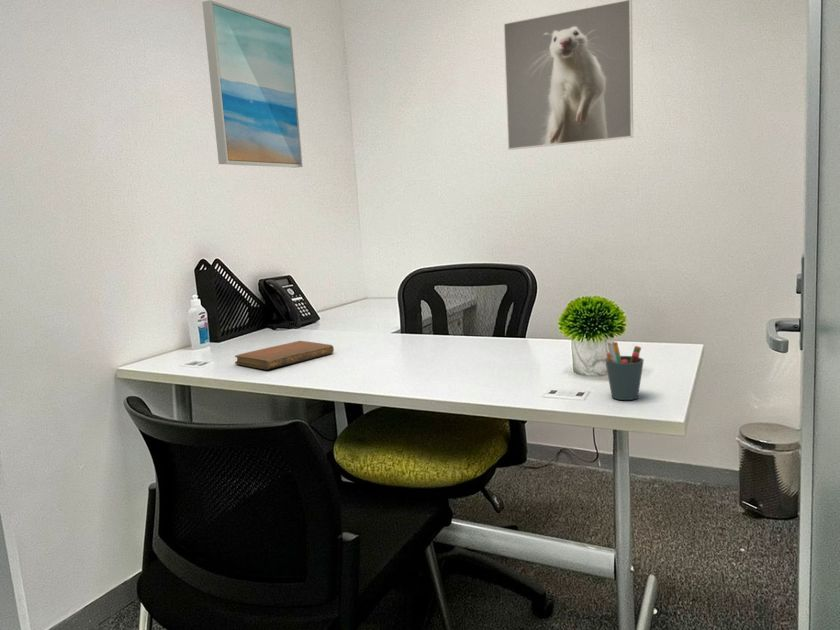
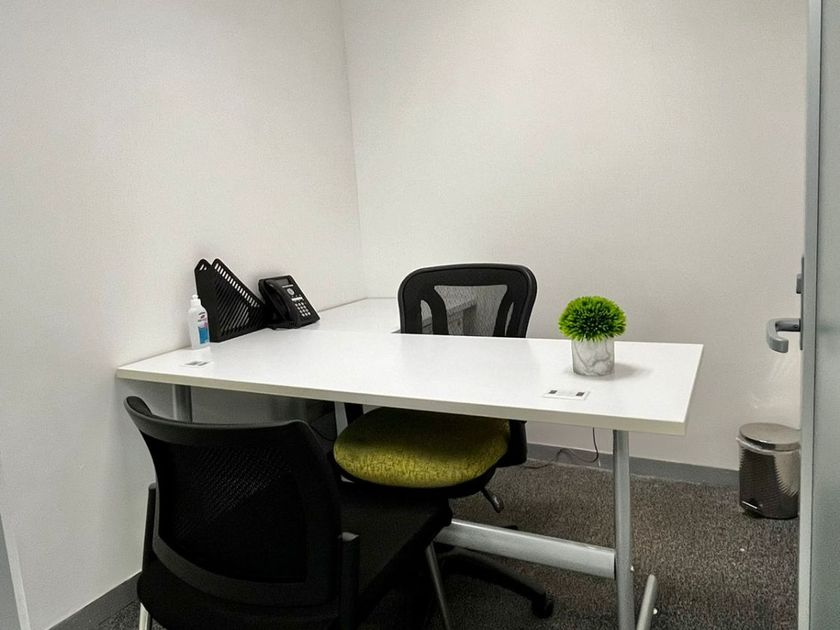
- pen holder [604,341,645,401]
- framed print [502,0,634,151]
- wall art [201,0,303,169]
- notebook [234,340,335,370]
